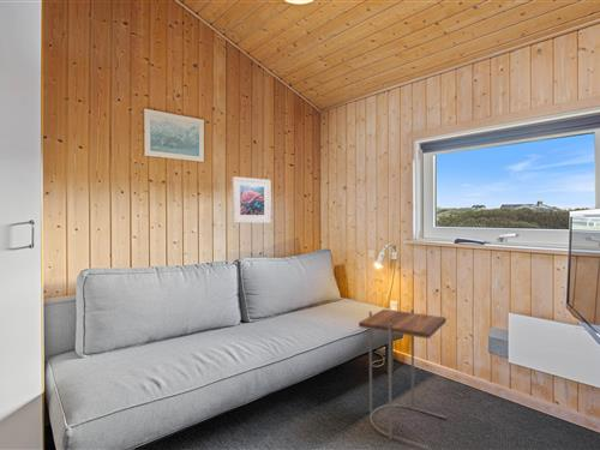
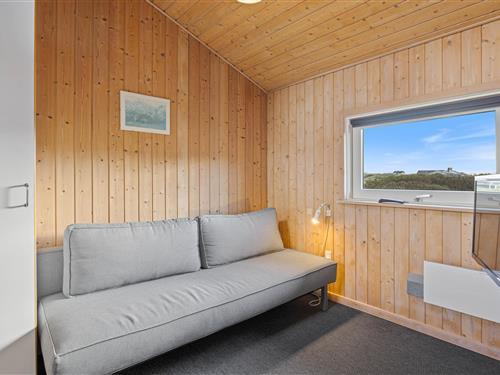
- side table [358,307,448,450]
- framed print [230,175,272,224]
